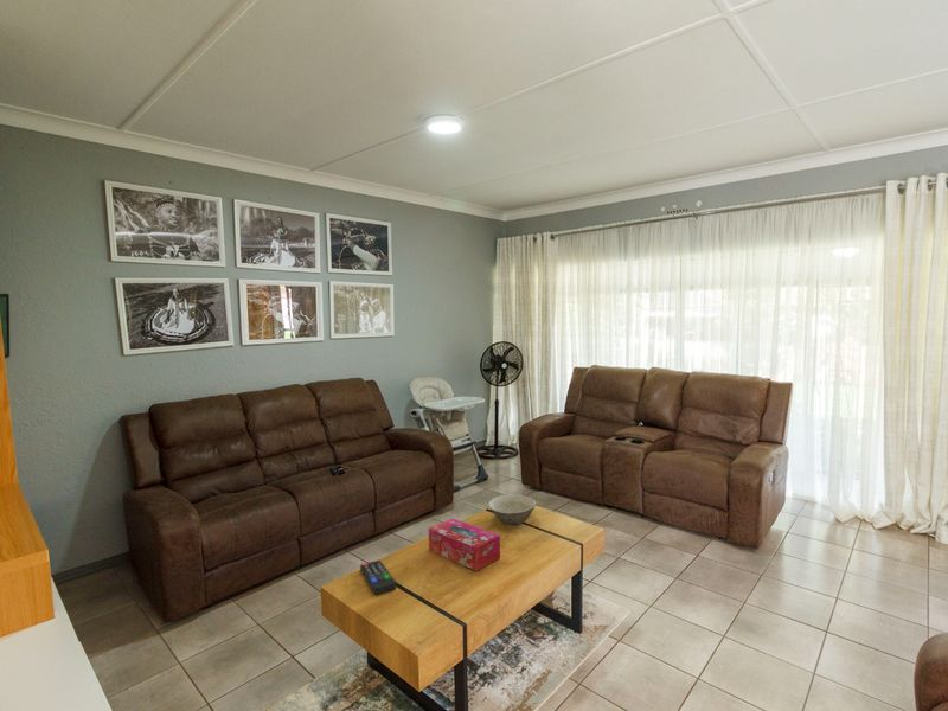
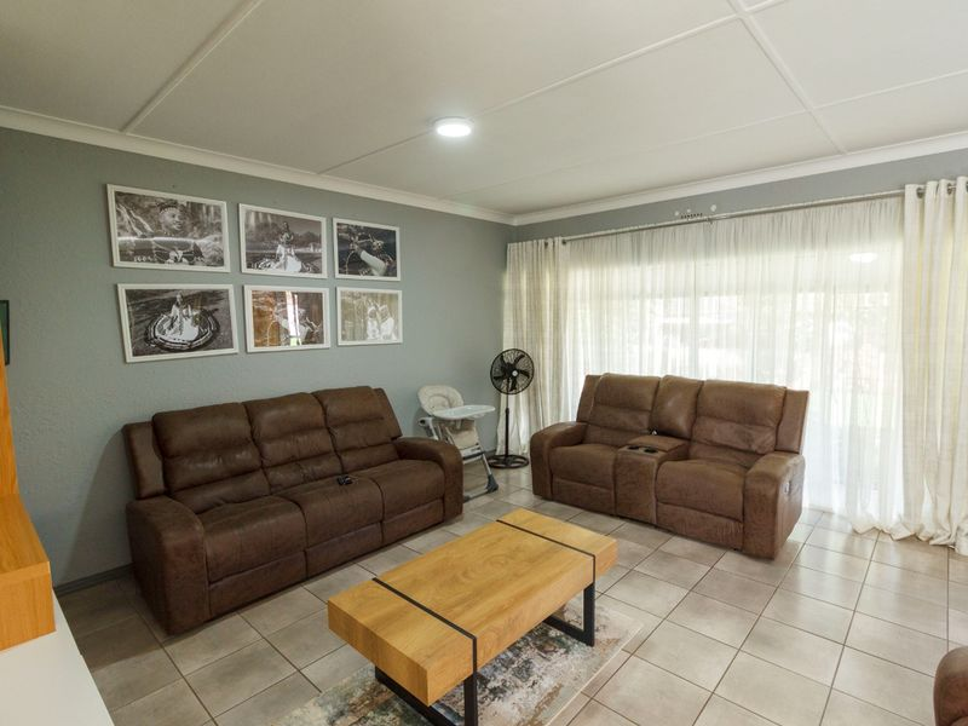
- remote control [359,559,397,595]
- bowl [488,493,537,526]
- tissue box [428,518,501,572]
